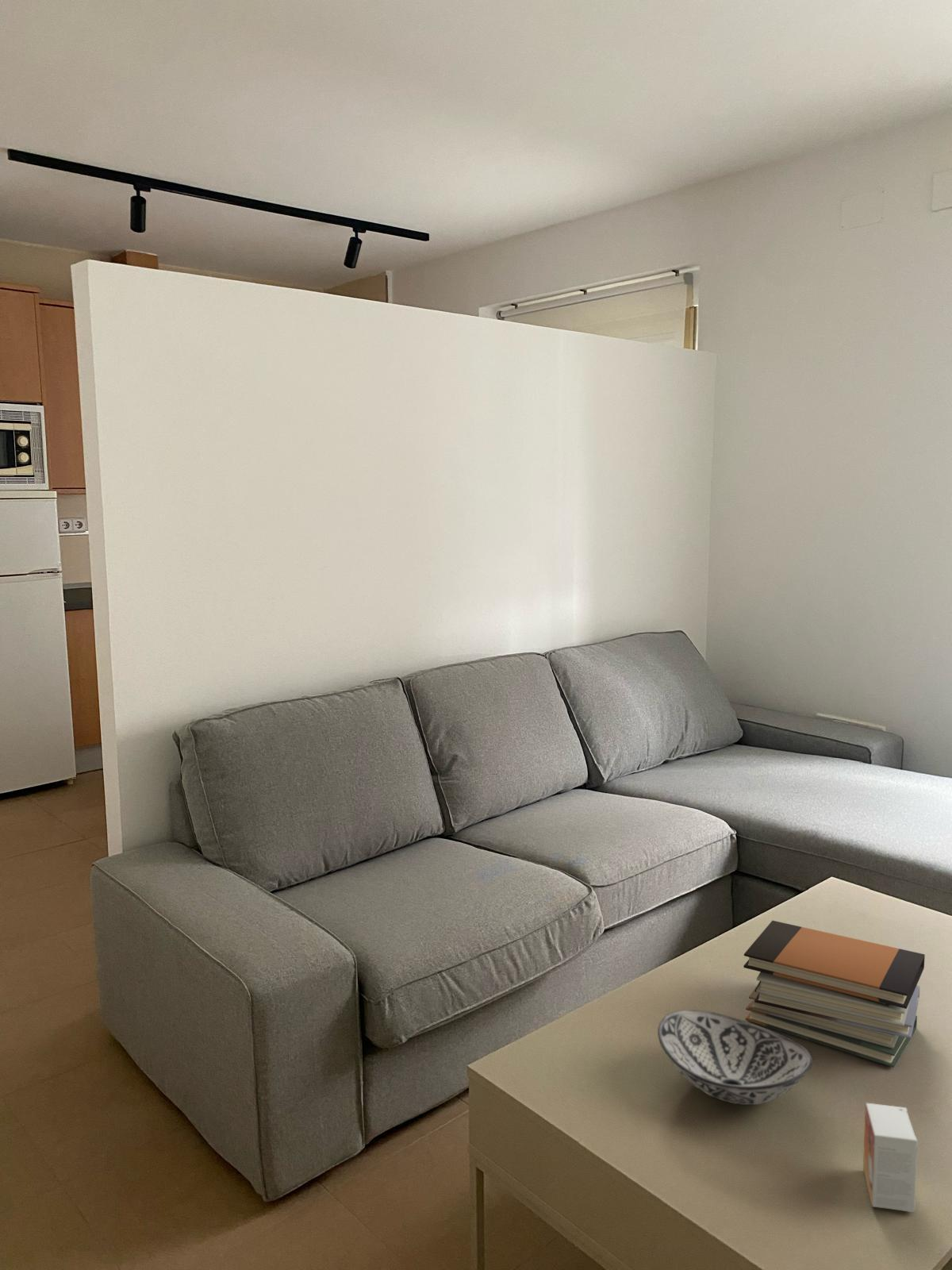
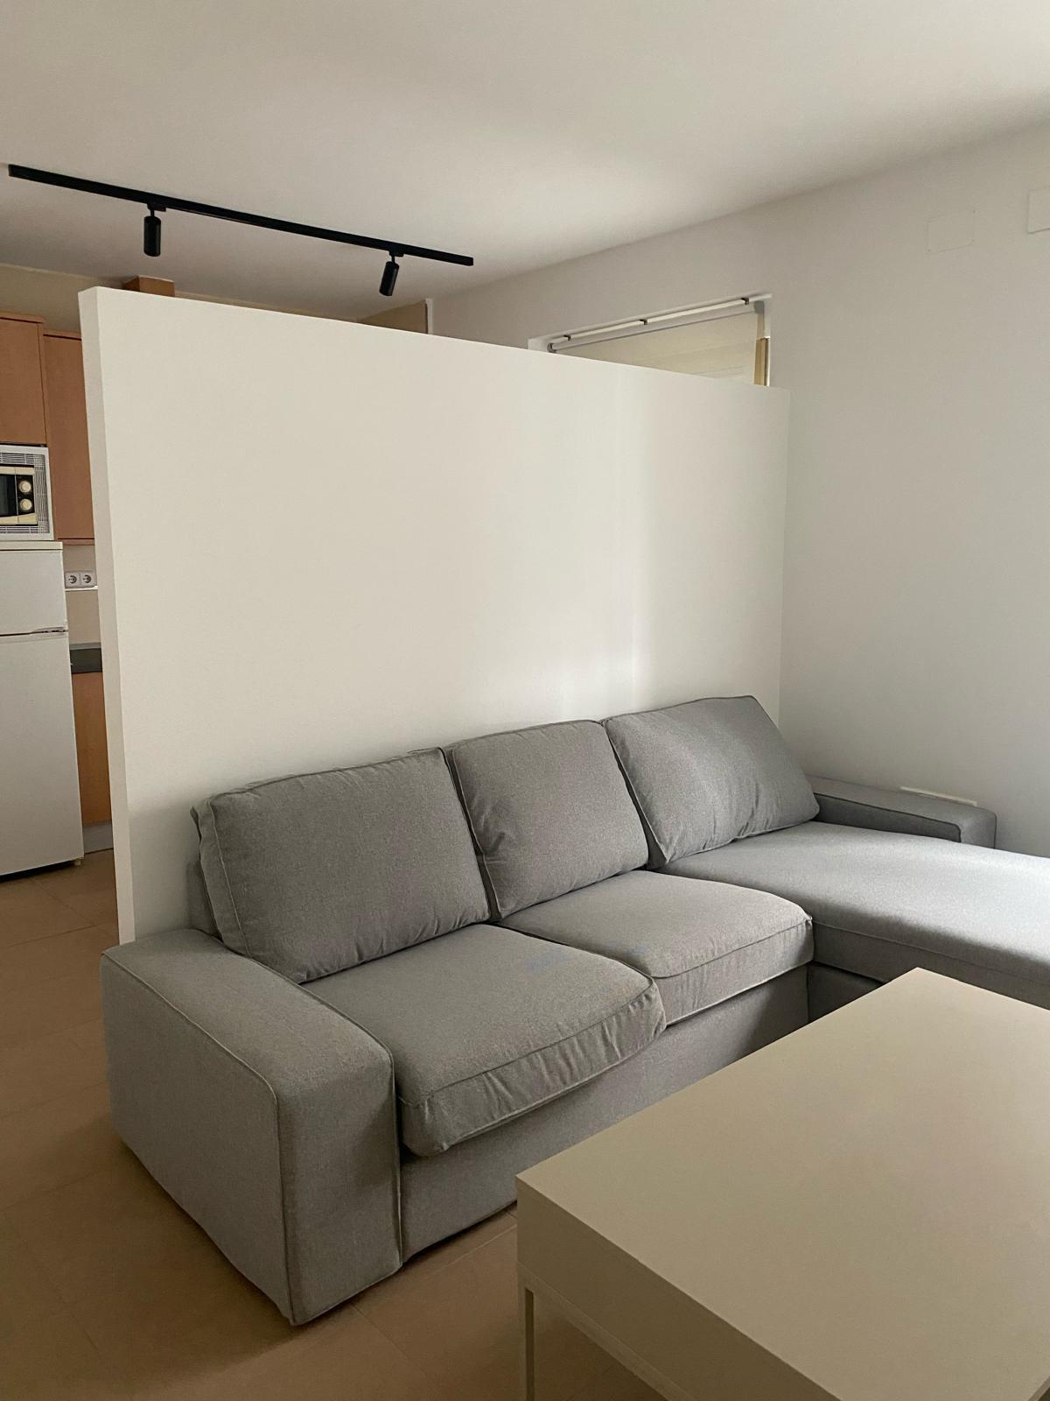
- book stack [743,920,926,1068]
- decorative bowl [657,1009,814,1106]
- small box [862,1103,919,1213]
